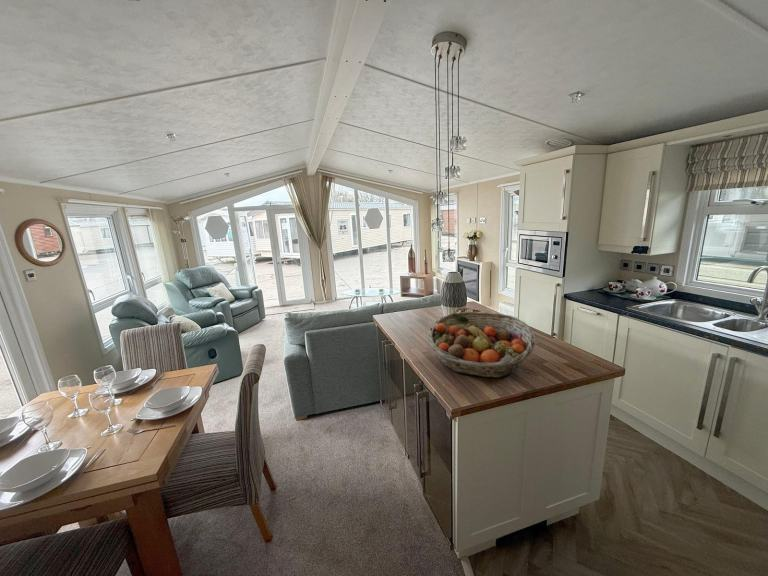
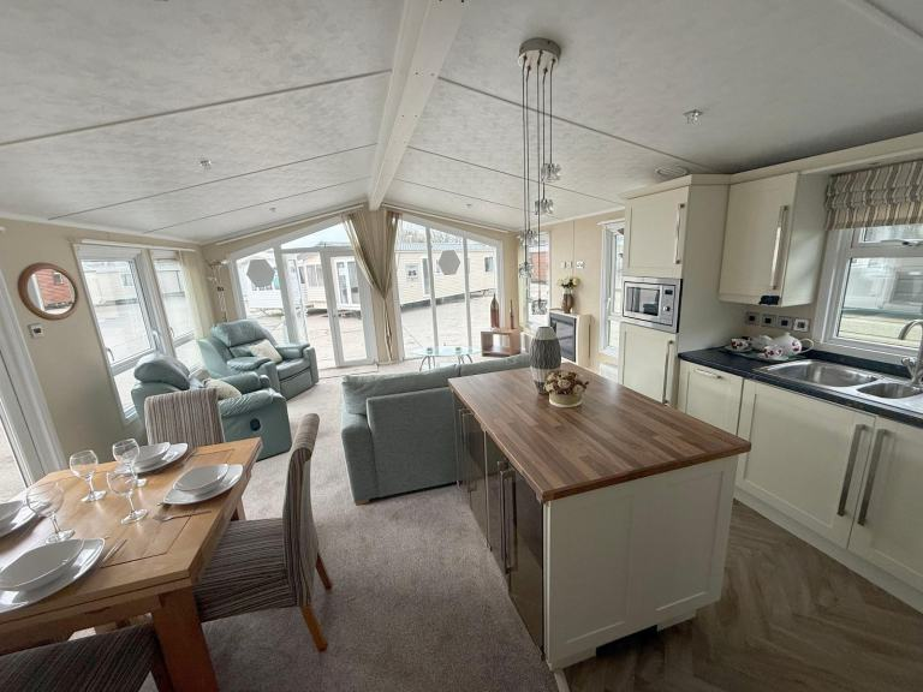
- fruit basket [427,311,536,379]
